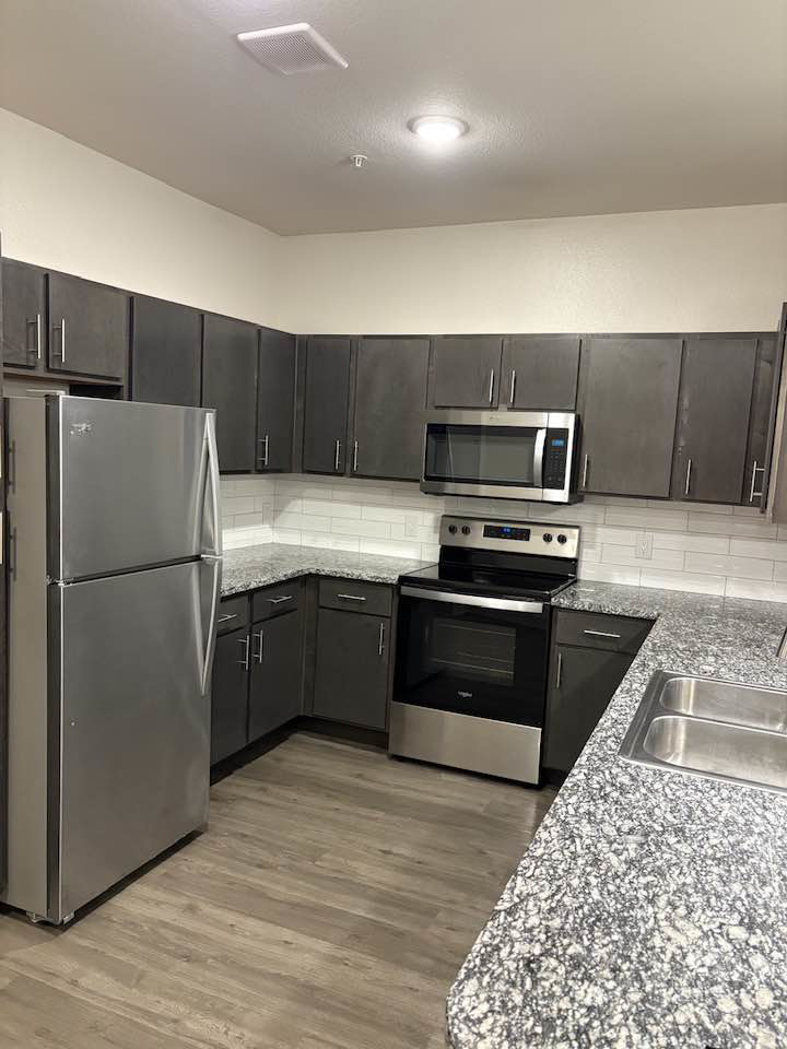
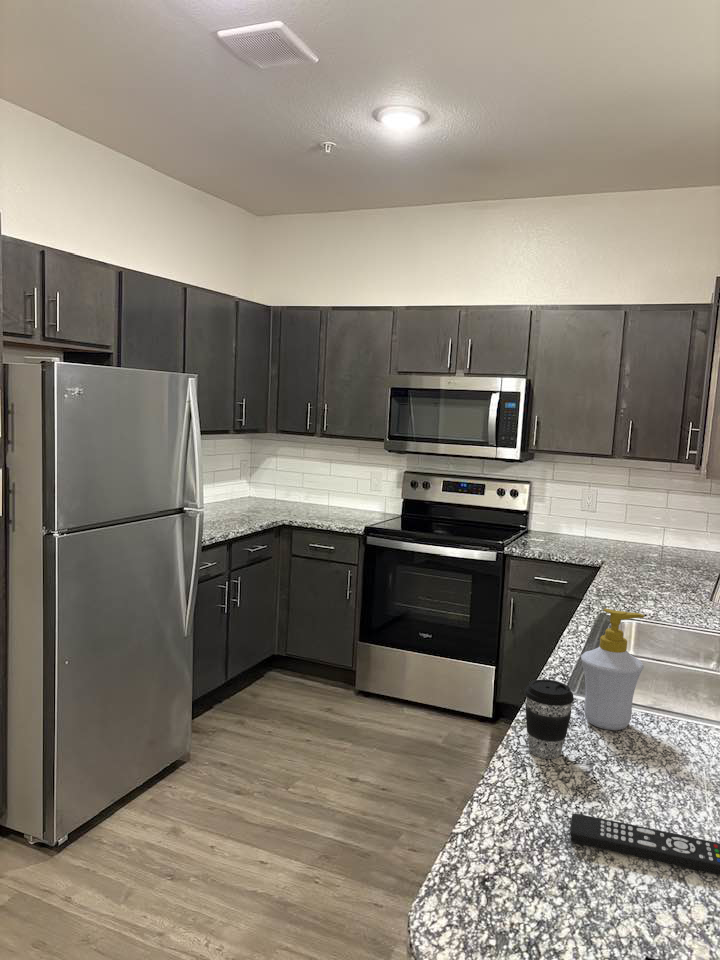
+ soap bottle [580,607,645,731]
+ coffee cup [523,678,575,760]
+ remote control [569,813,720,876]
